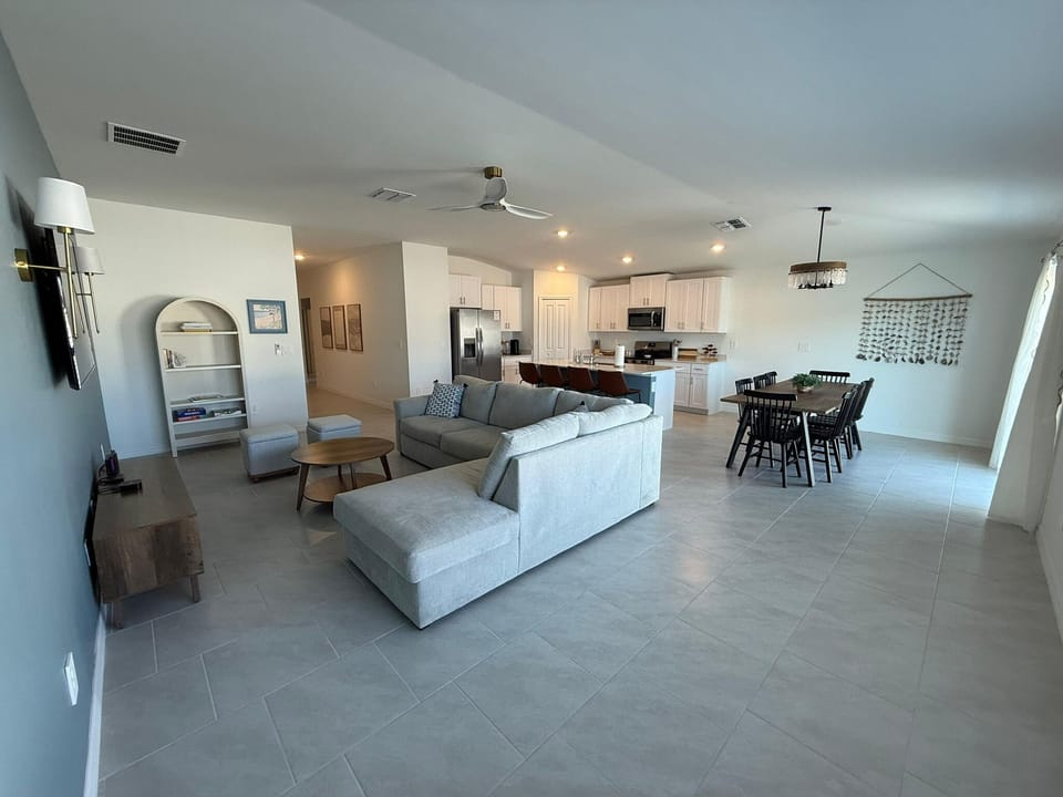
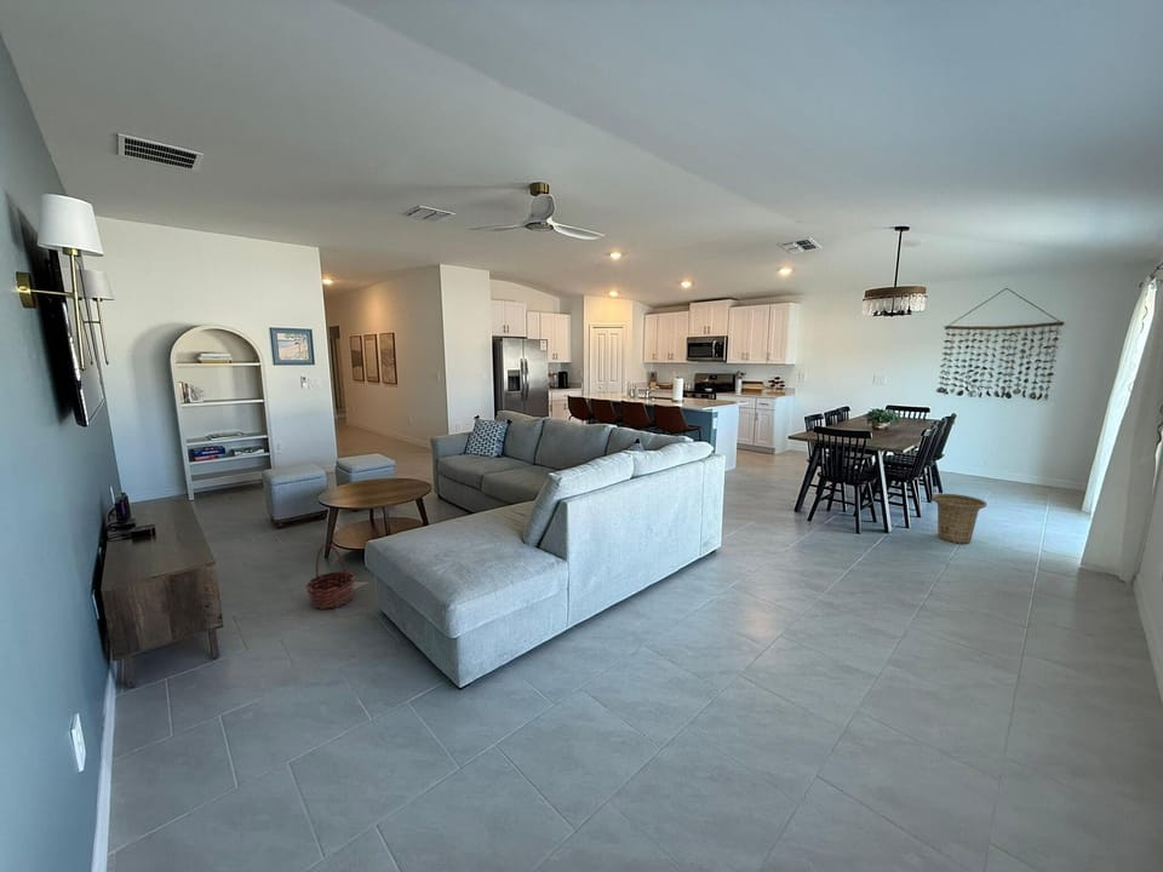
+ basket [304,543,356,610]
+ basket [930,493,987,545]
